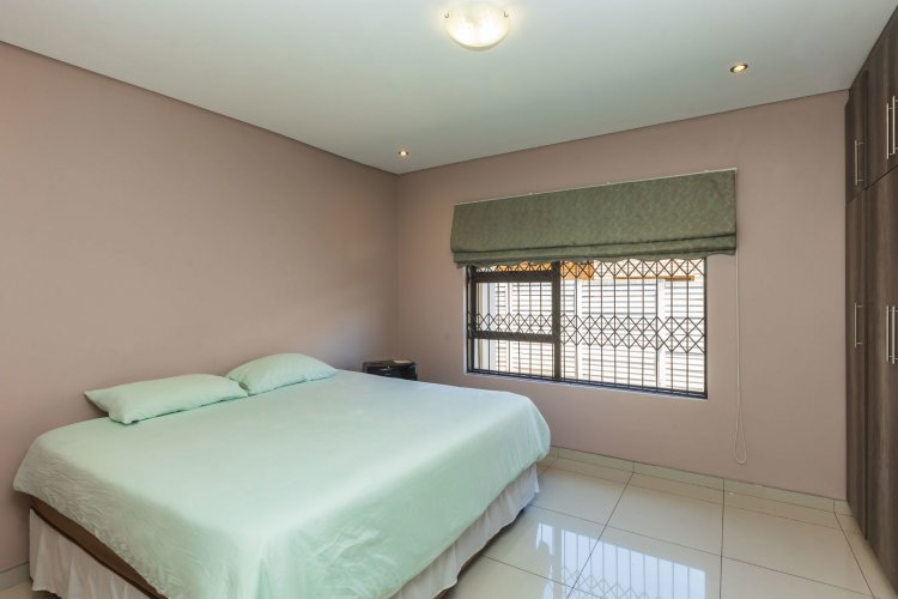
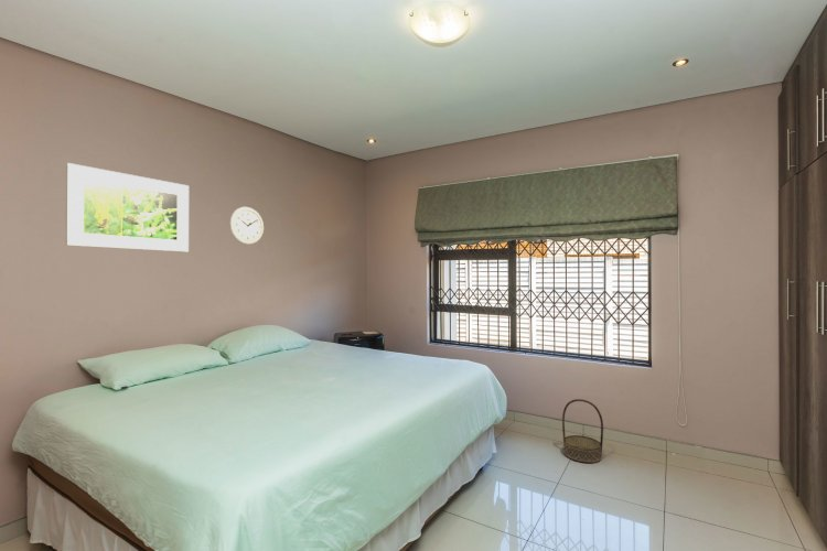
+ basket [561,398,604,464]
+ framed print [65,162,190,252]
+ wall clock [228,206,265,246]
